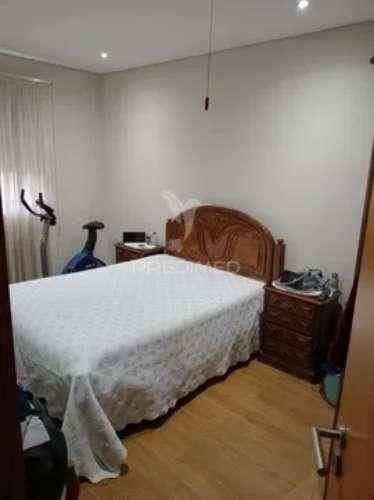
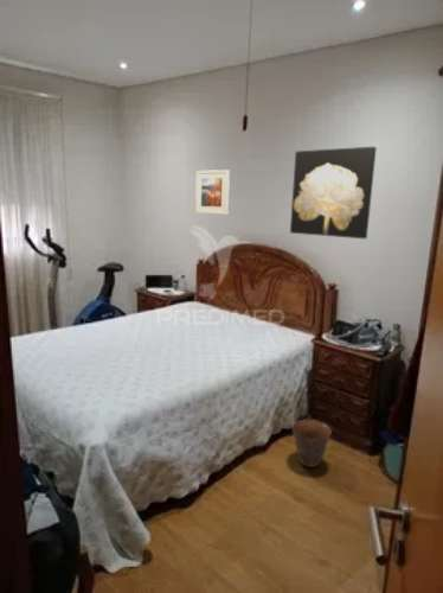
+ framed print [194,168,231,216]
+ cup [291,419,332,468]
+ wall art [289,146,378,240]
